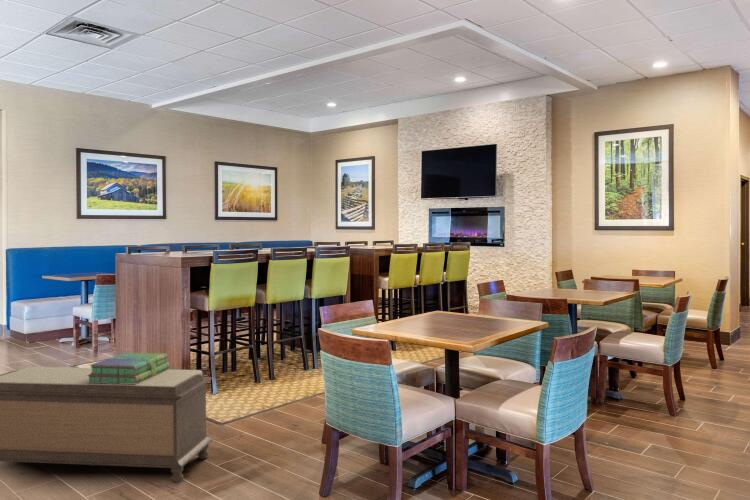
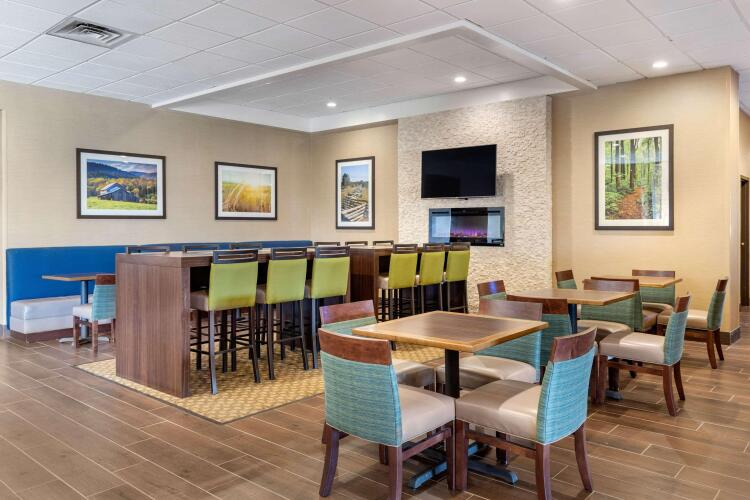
- bench [0,366,214,484]
- stack of books [87,352,170,384]
